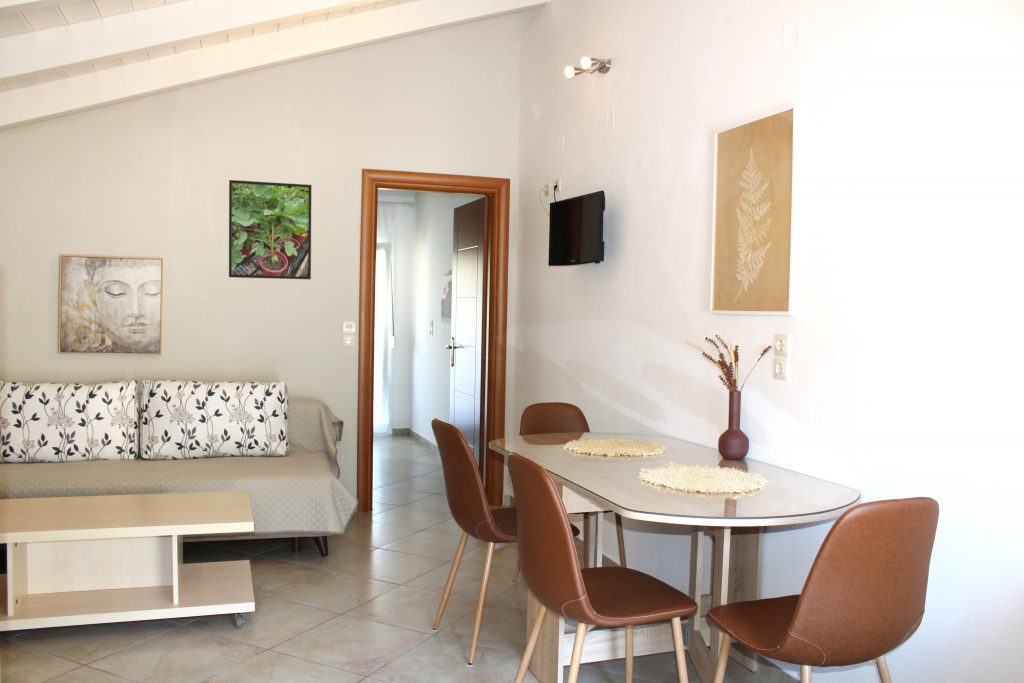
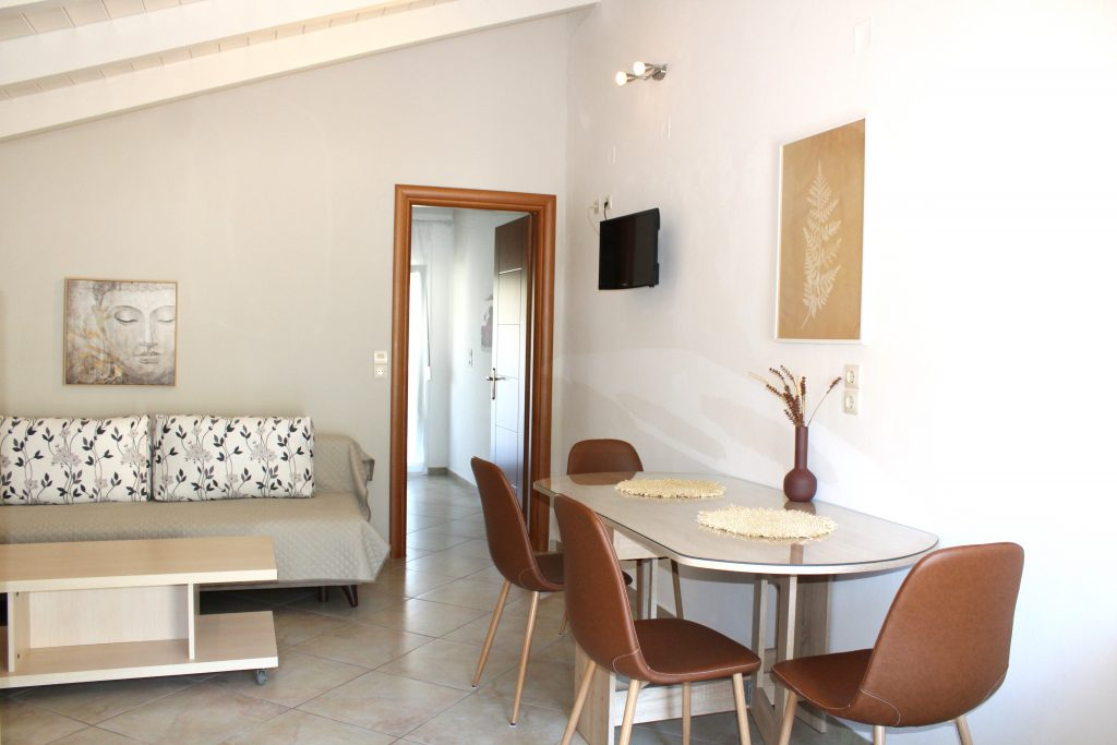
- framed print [228,179,313,280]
